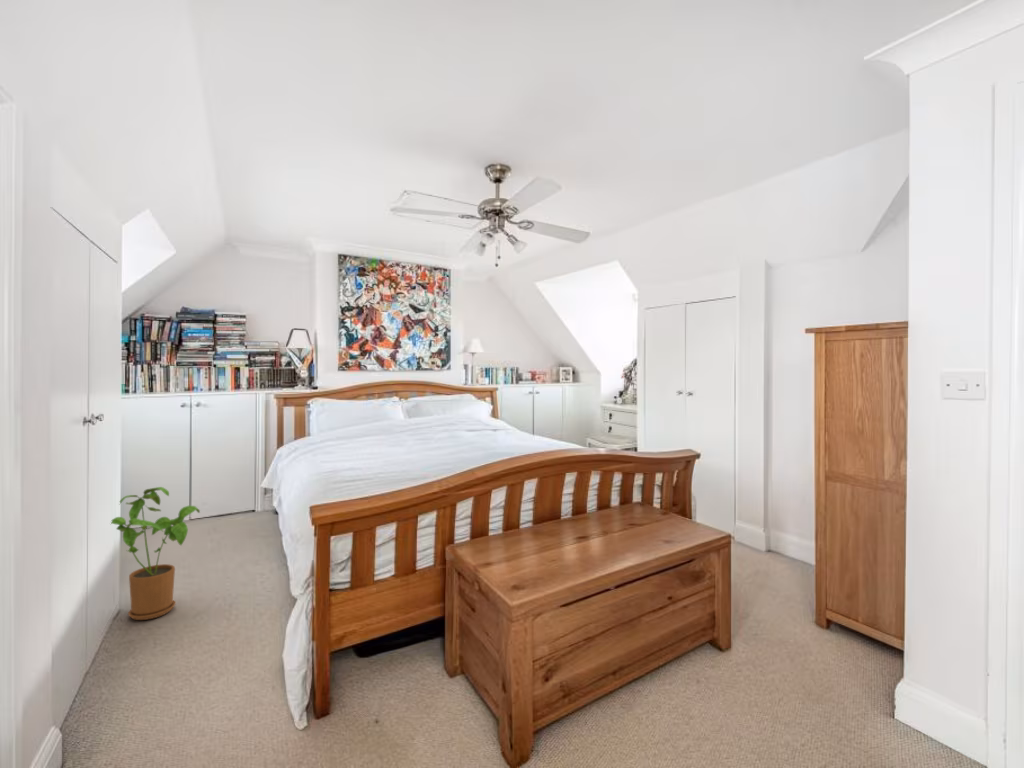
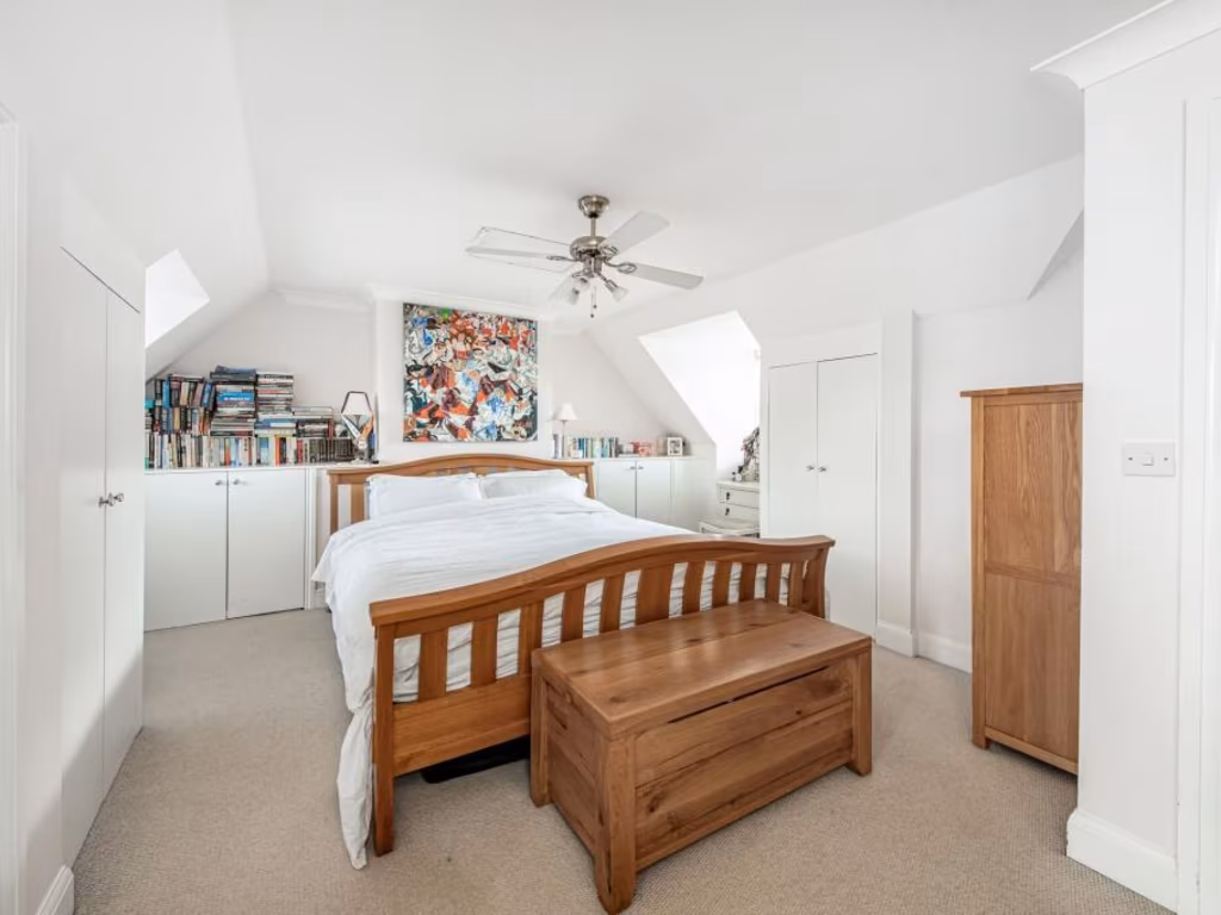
- house plant [110,486,201,621]
